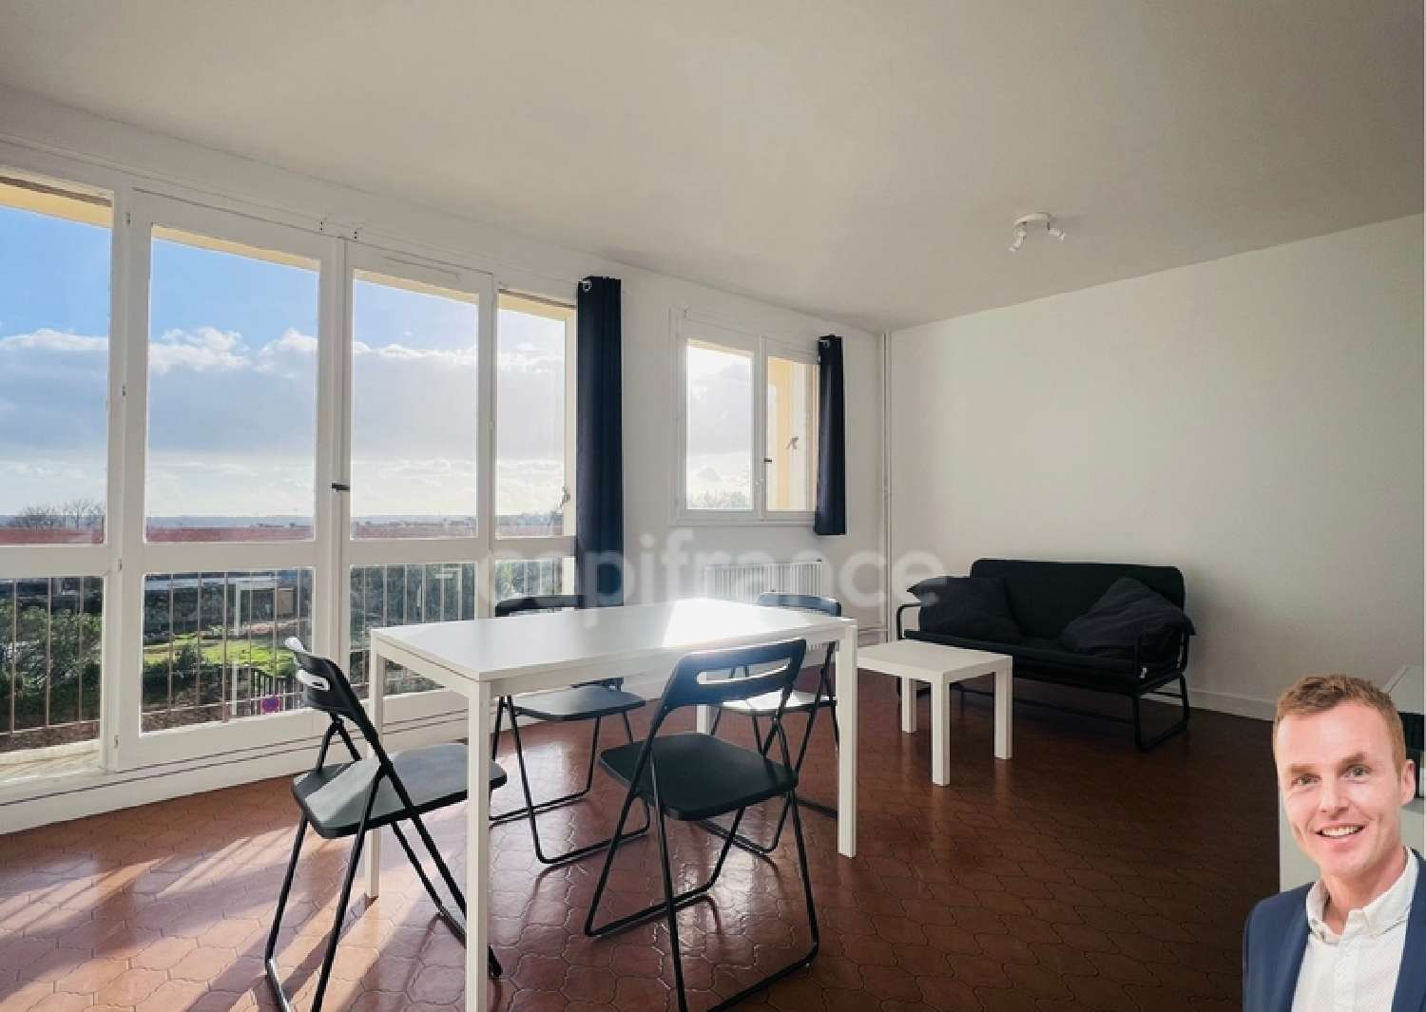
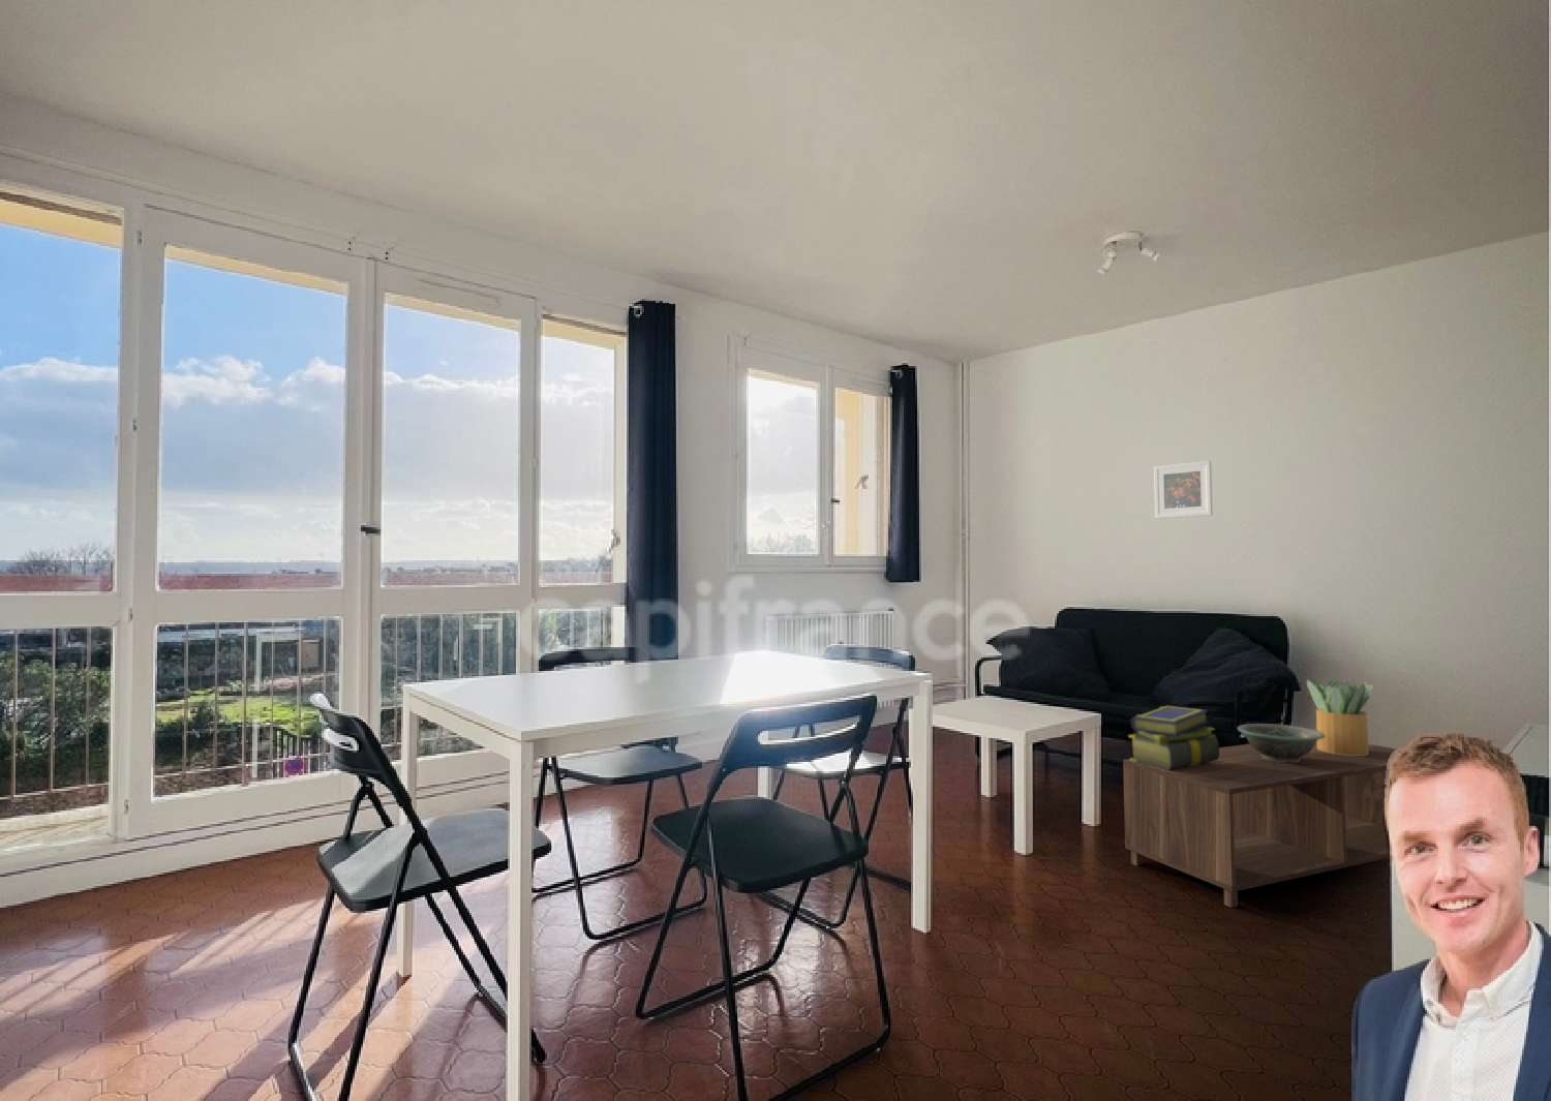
+ coffee table [1122,741,1397,909]
+ potted plant [1306,677,1375,755]
+ decorative bowl [1237,722,1325,763]
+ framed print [1153,459,1214,520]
+ stack of books [1128,705,1220,770]
